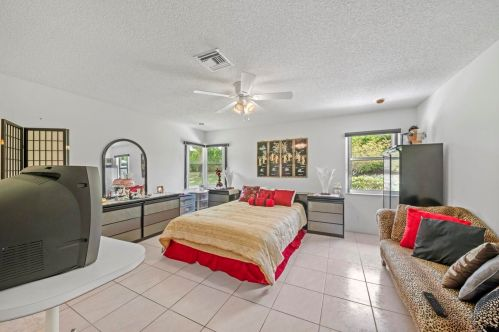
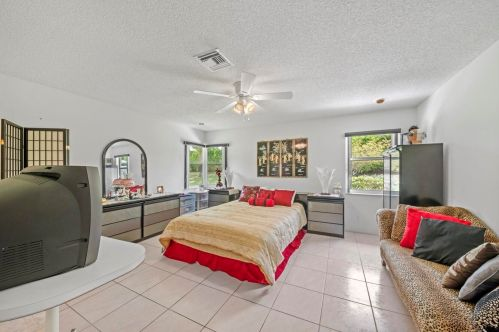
- remote control [422,290,449,318]
